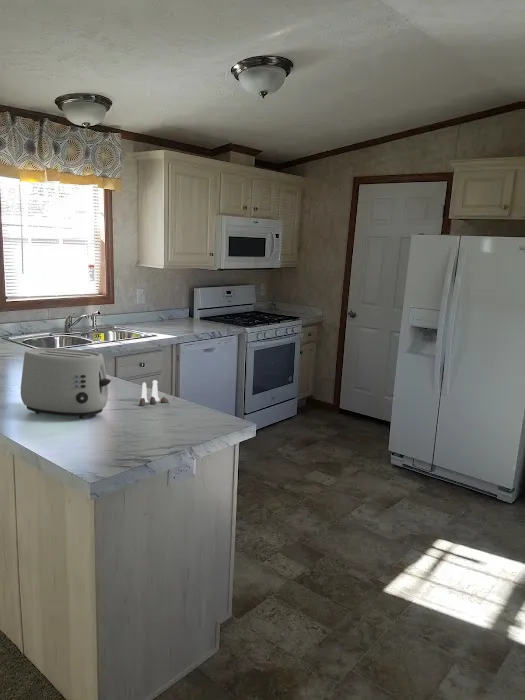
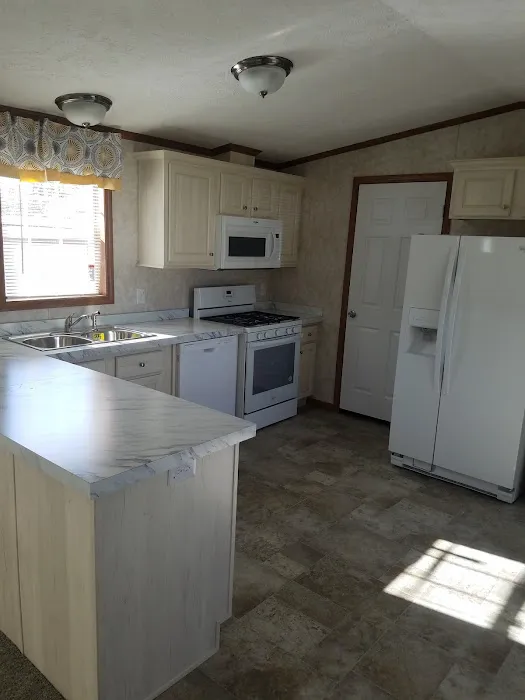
- salt and pepper shaker set [138,379,169,406]
- toaster [20,347,112,420]
